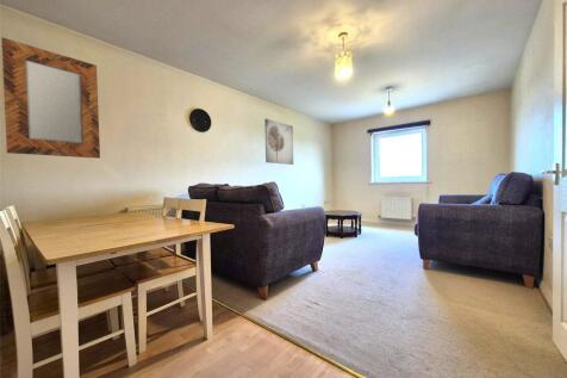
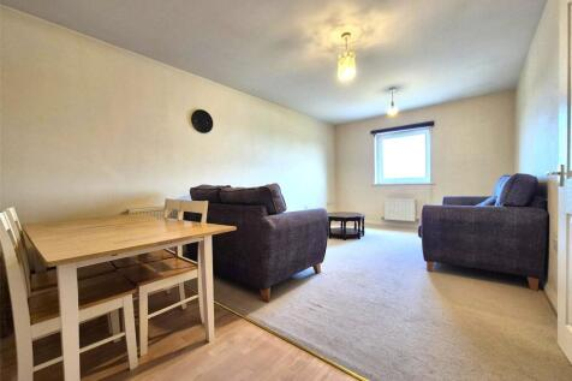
- wall art [264,118,294,166]
- home mirror [0,37,101,160]
